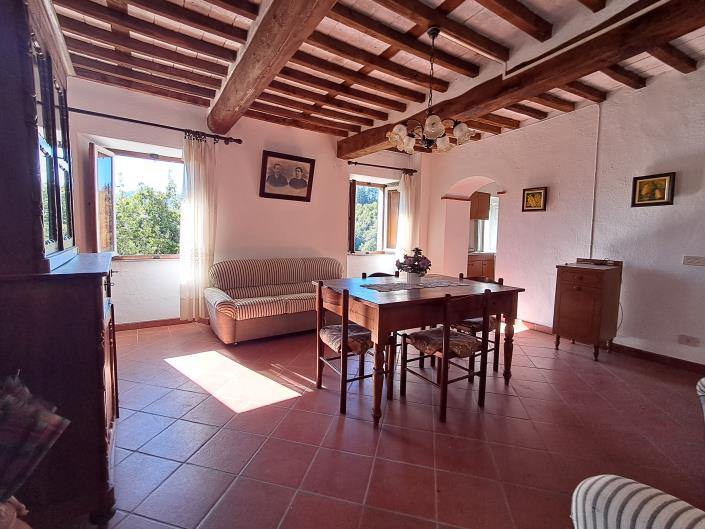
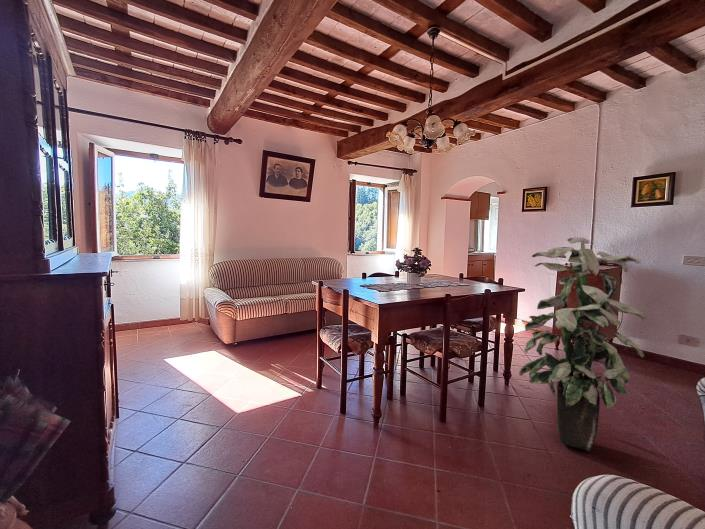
+ indoor plant [518,236,647,452]
